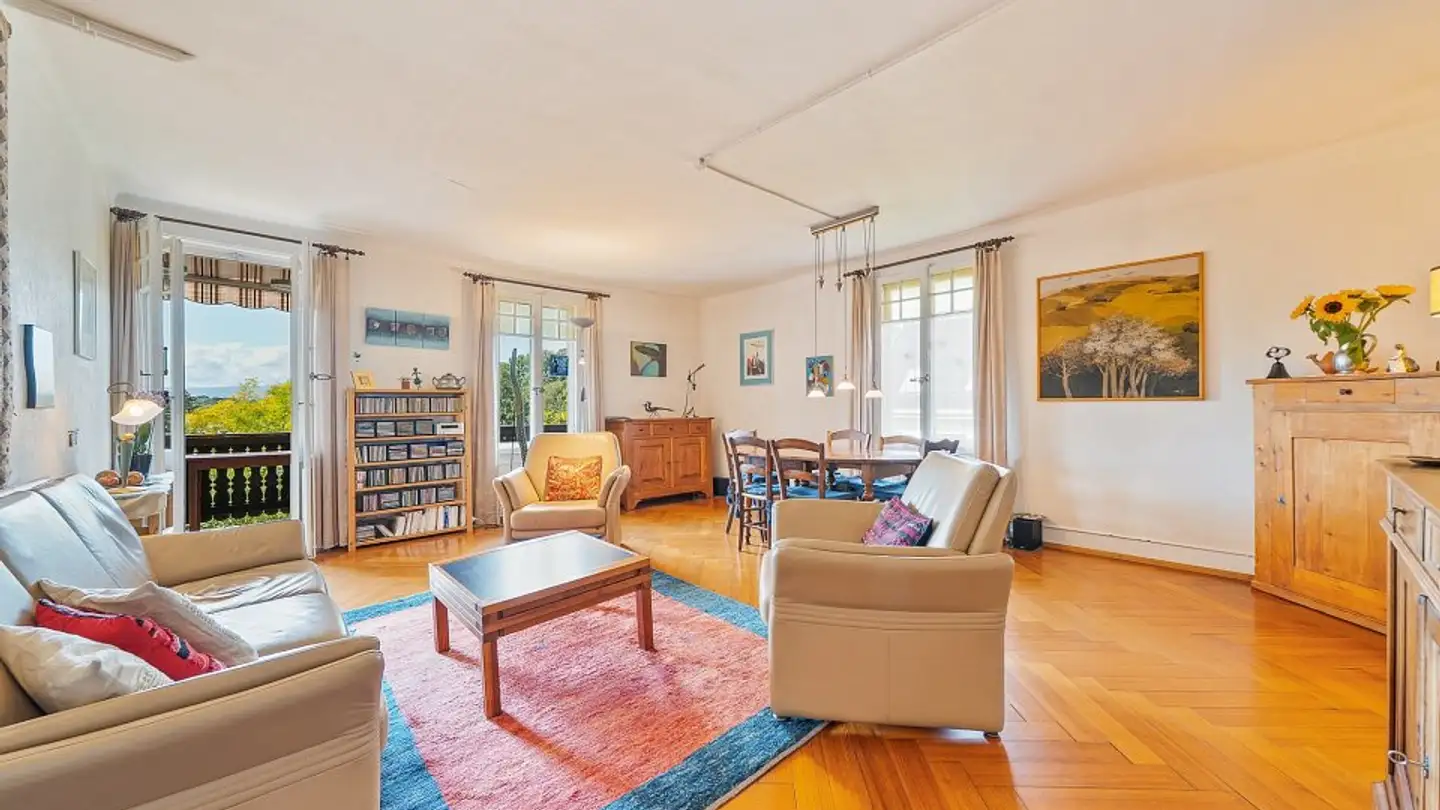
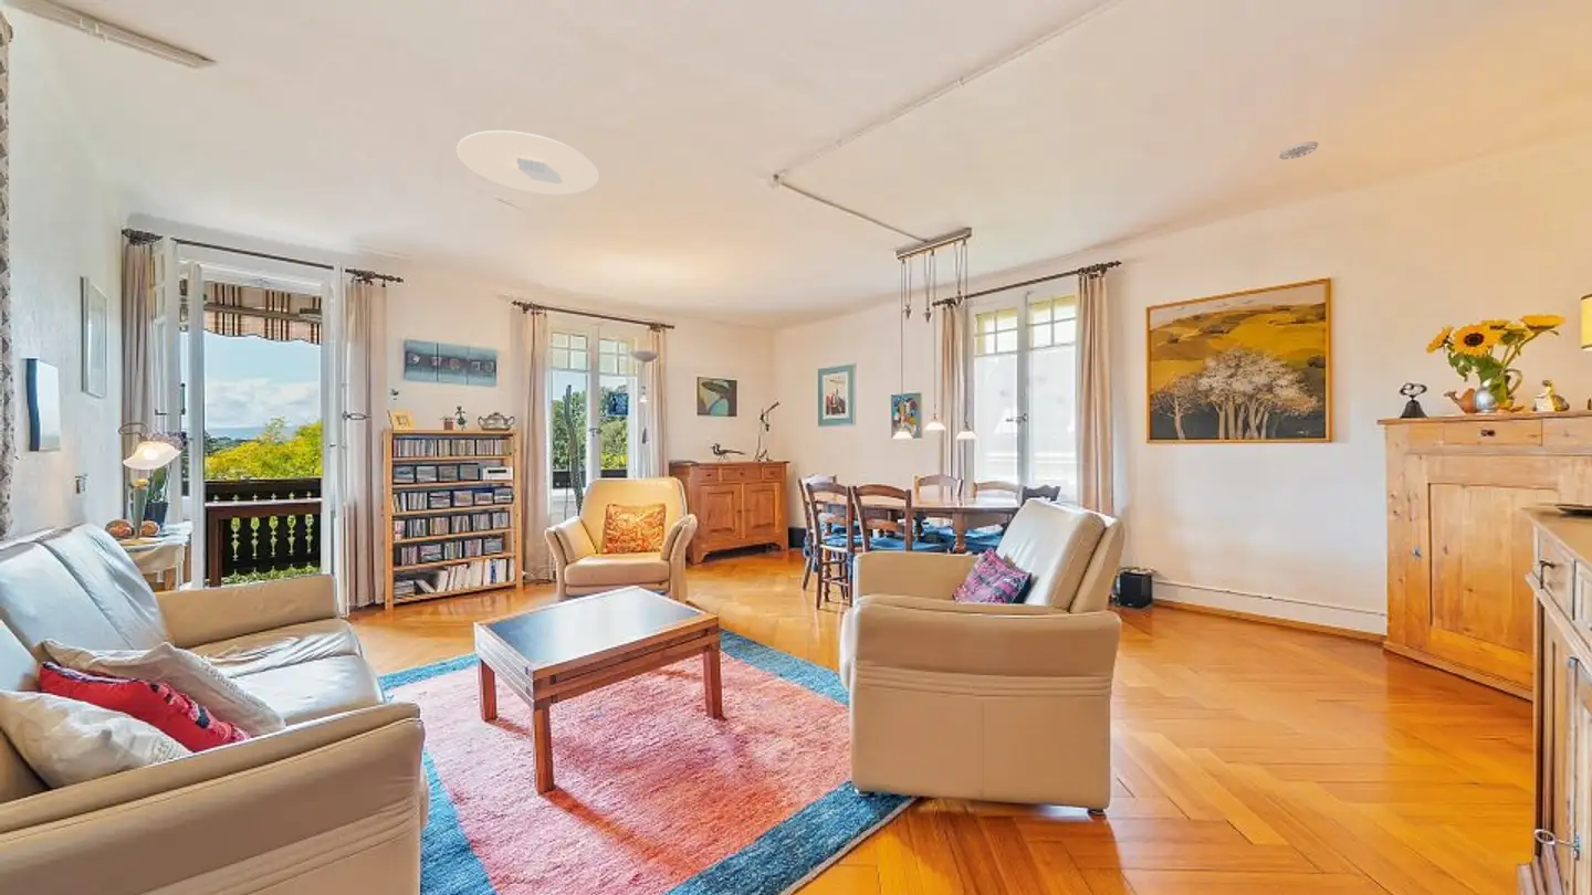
+ smoke detector [1278,140,1319,160]
+ ceiling light [455,129,600,196]
